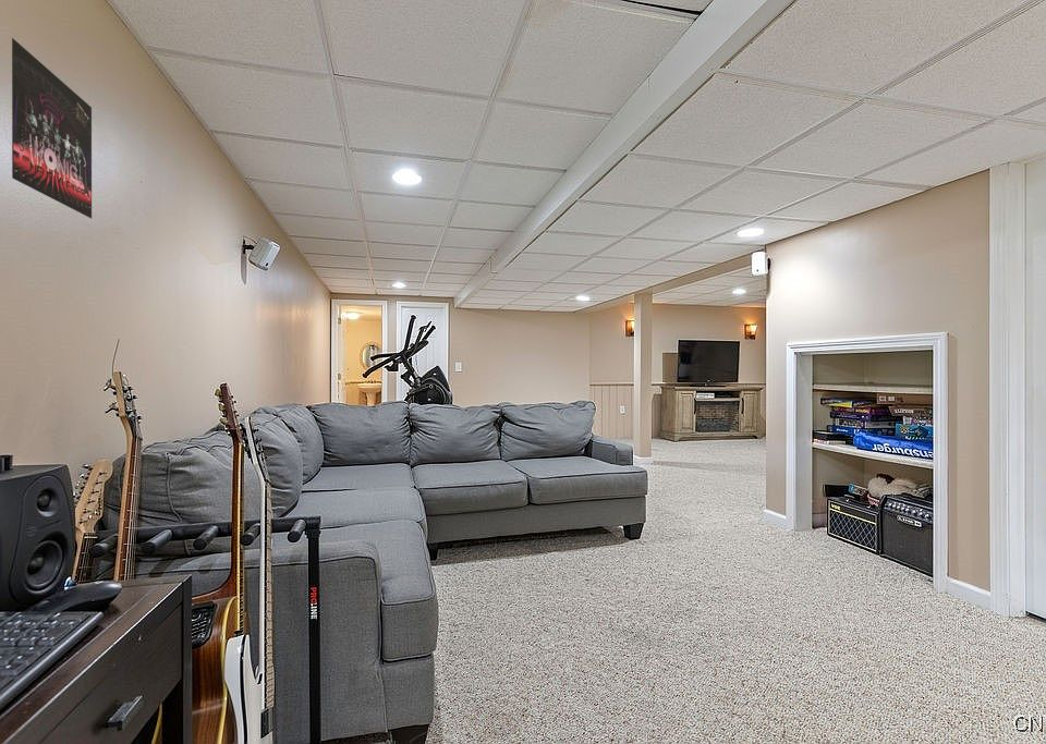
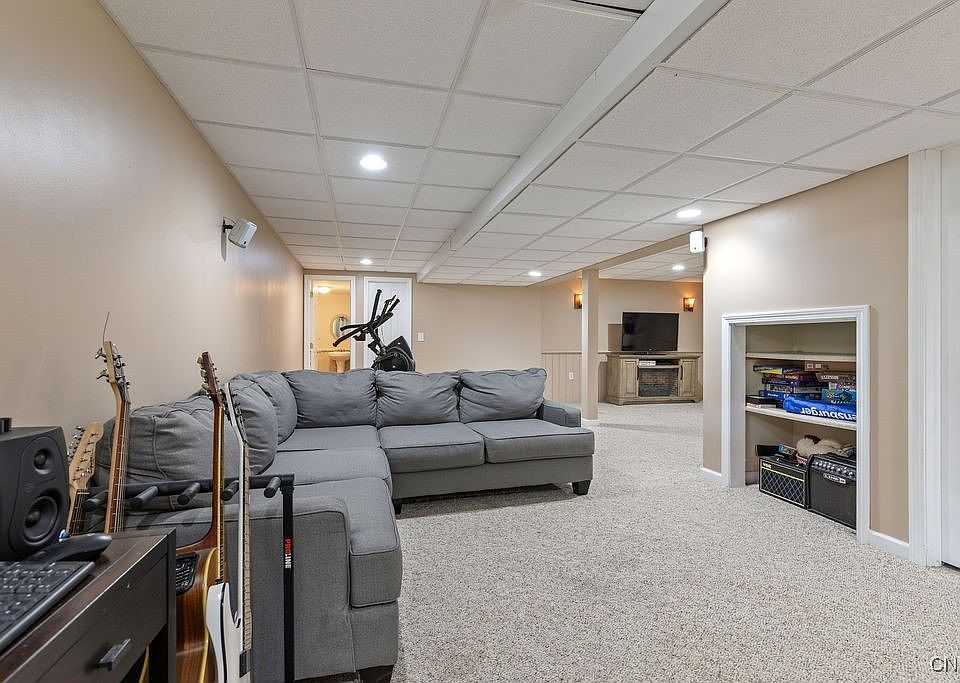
- album cover [11,37,93,219]
